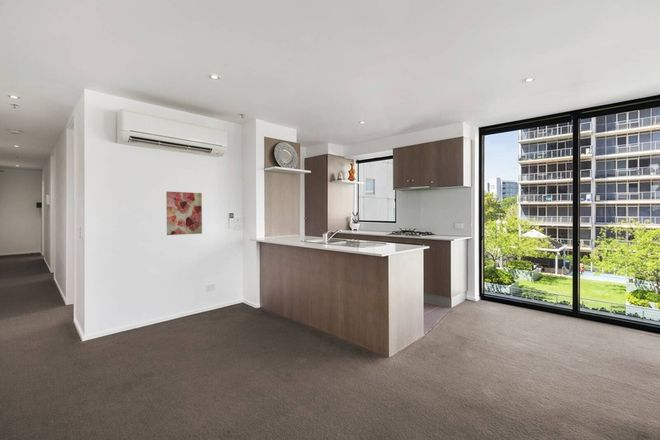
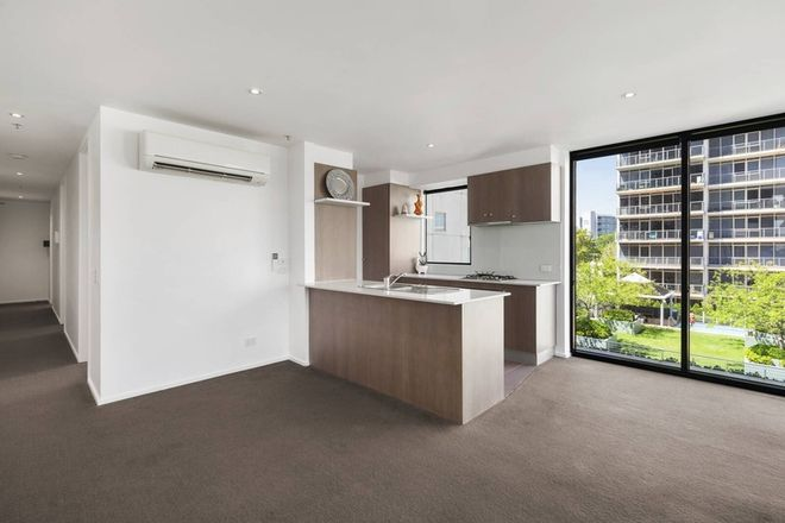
- wall art [165,190,203,236]
